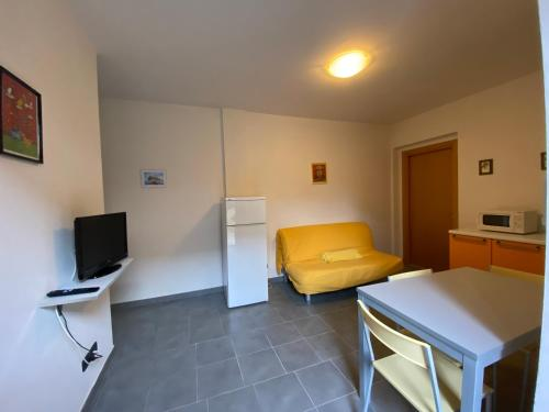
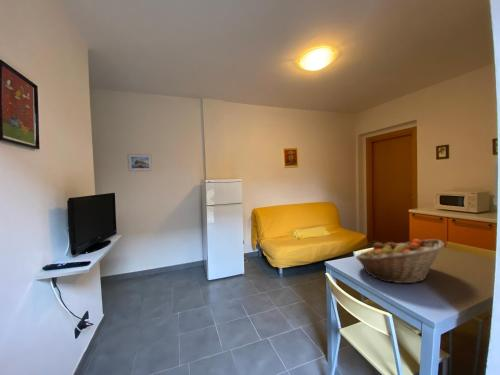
+ fruit basket [355,238,445,284]
